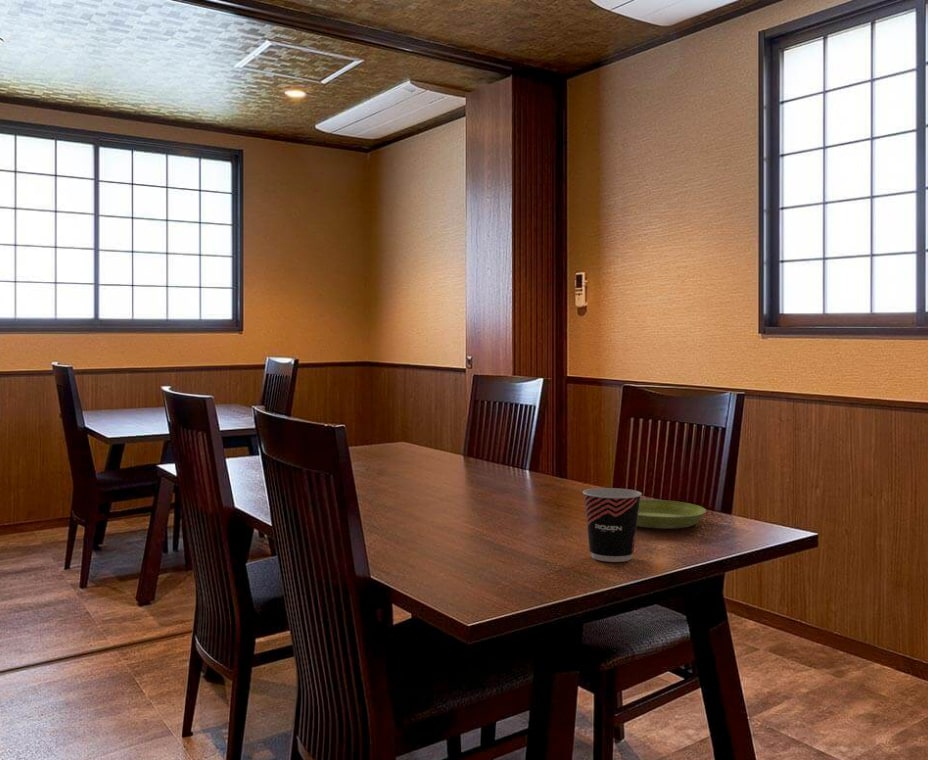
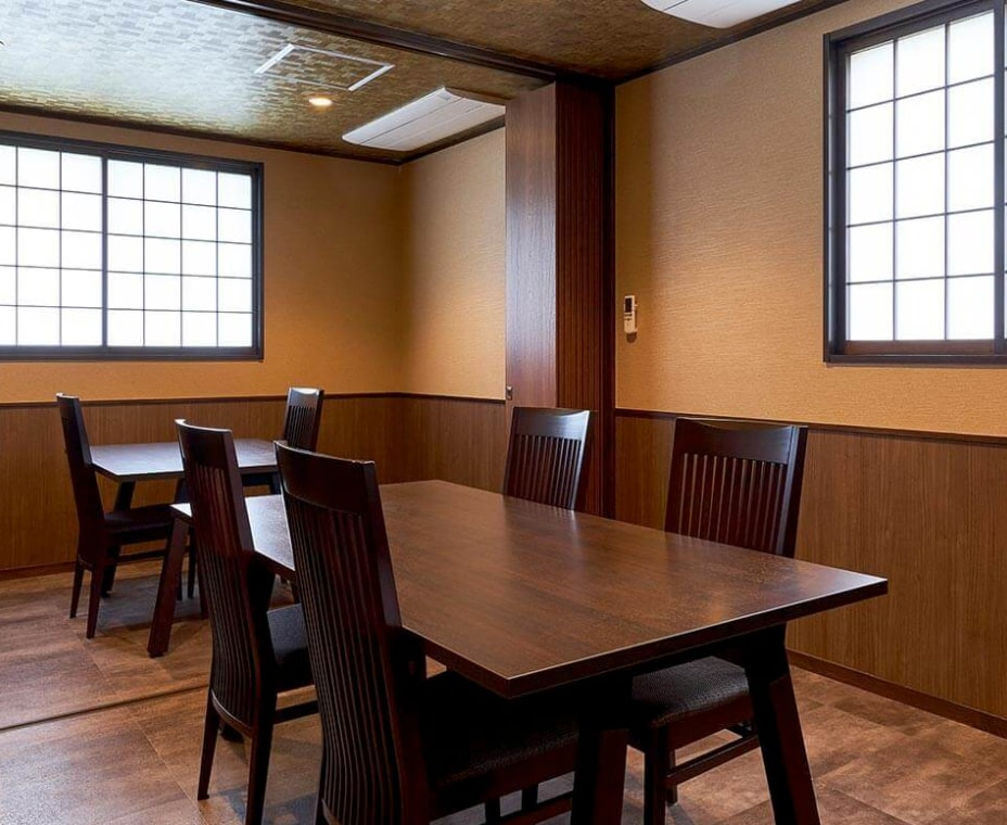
- cup [582,487,643,563]
- saucer [637,499,707,530]
